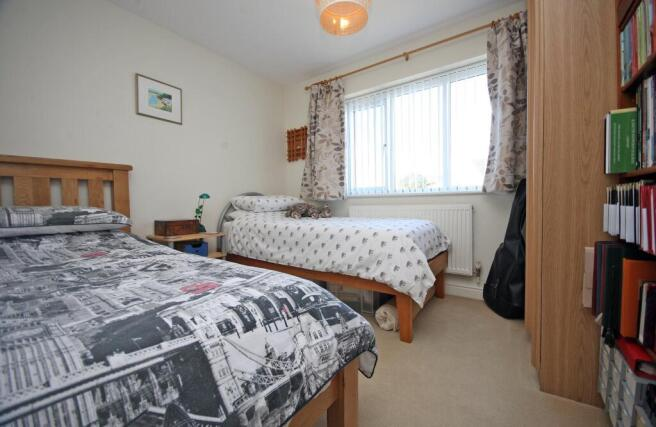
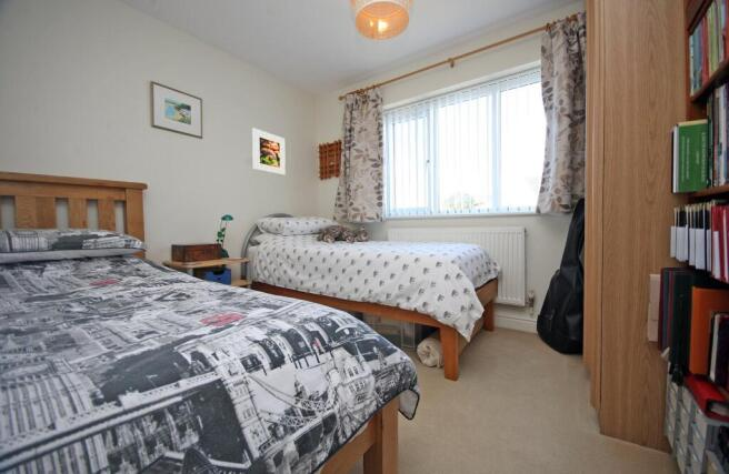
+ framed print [251,128,287,177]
